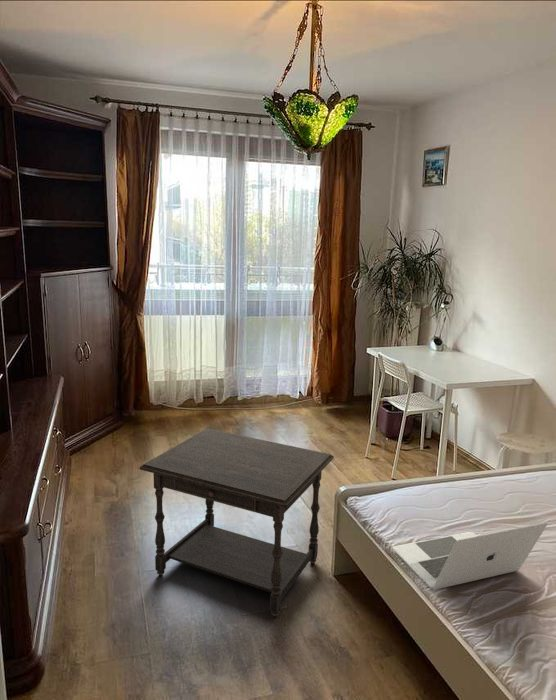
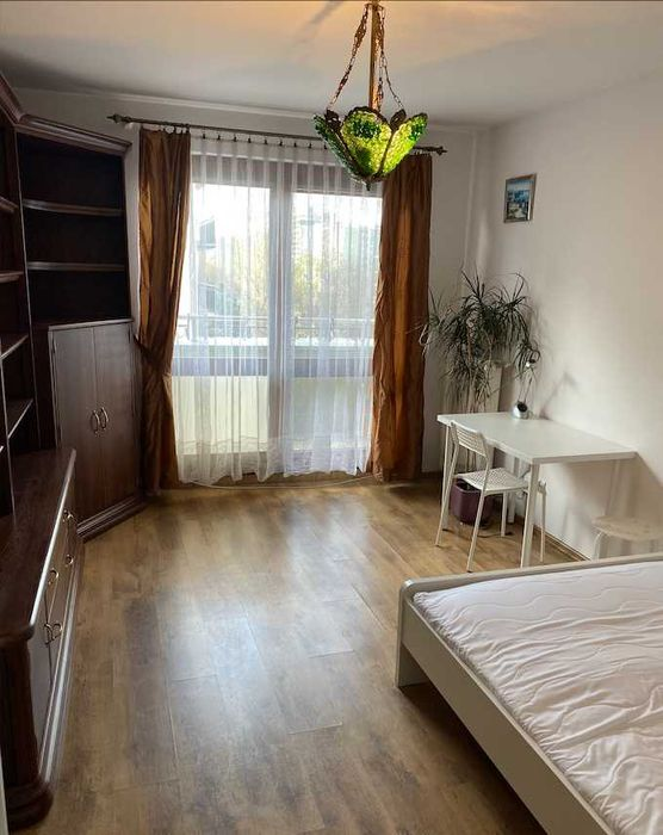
- laptop [392,522,548,591]
- side table [139,428,335,618]
